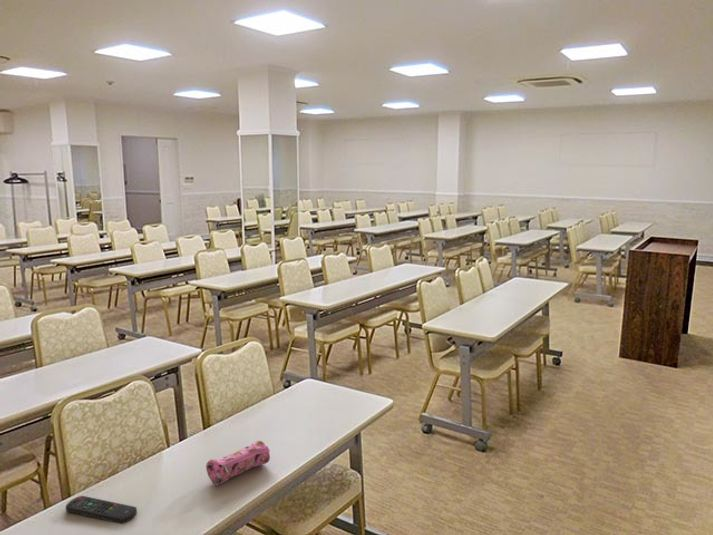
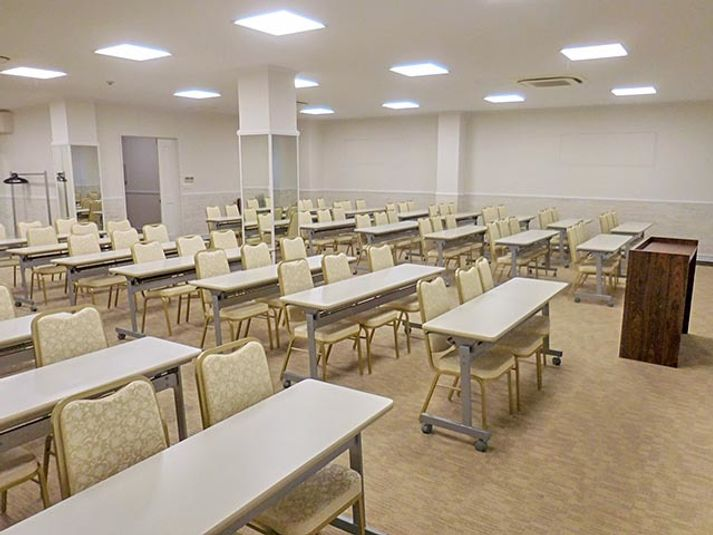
- pencil case [205,440,271,486]
- remote control [65,495,138,525]
